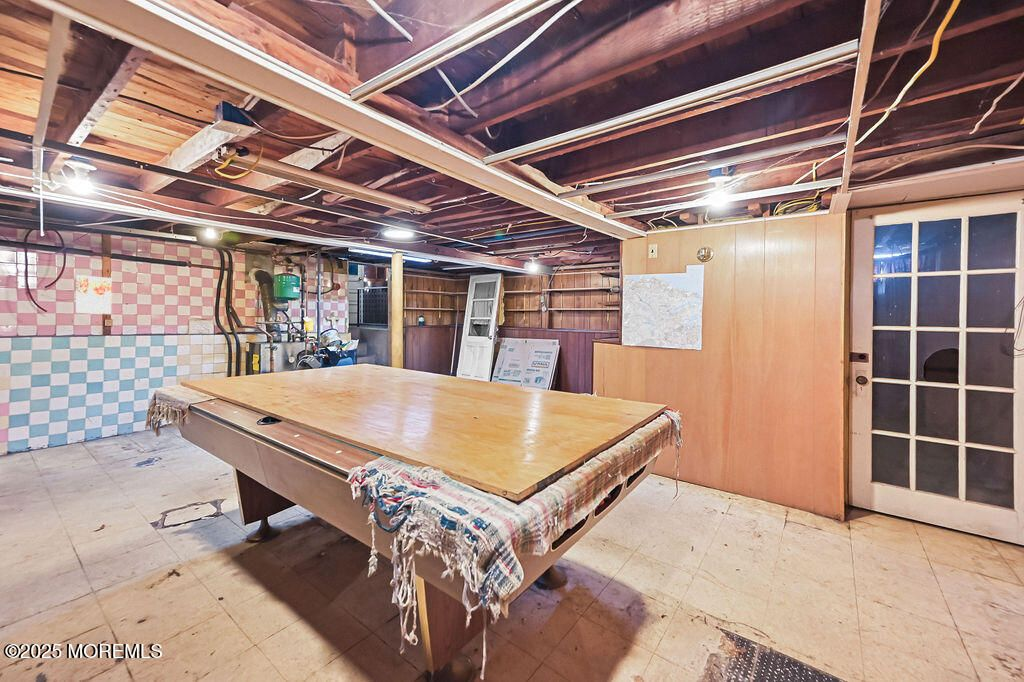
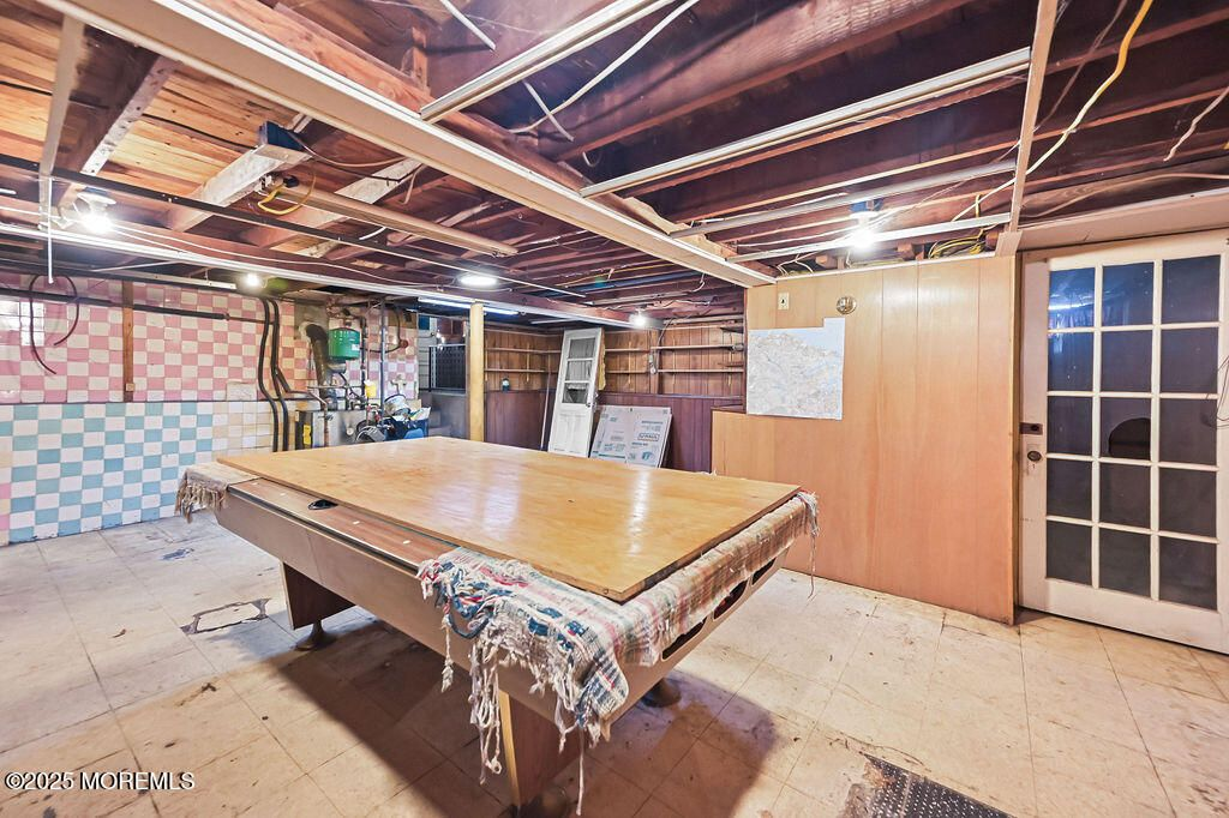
- wall art [75,274,112,315]
